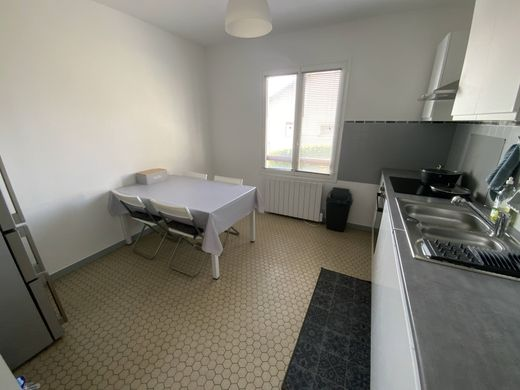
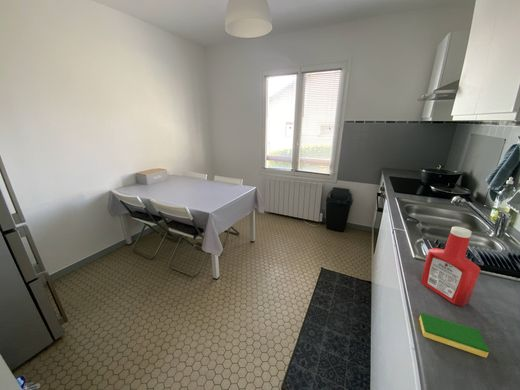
+ soap bottle [420,226,482,307]
+ dish sponge [418,312,490,358]
